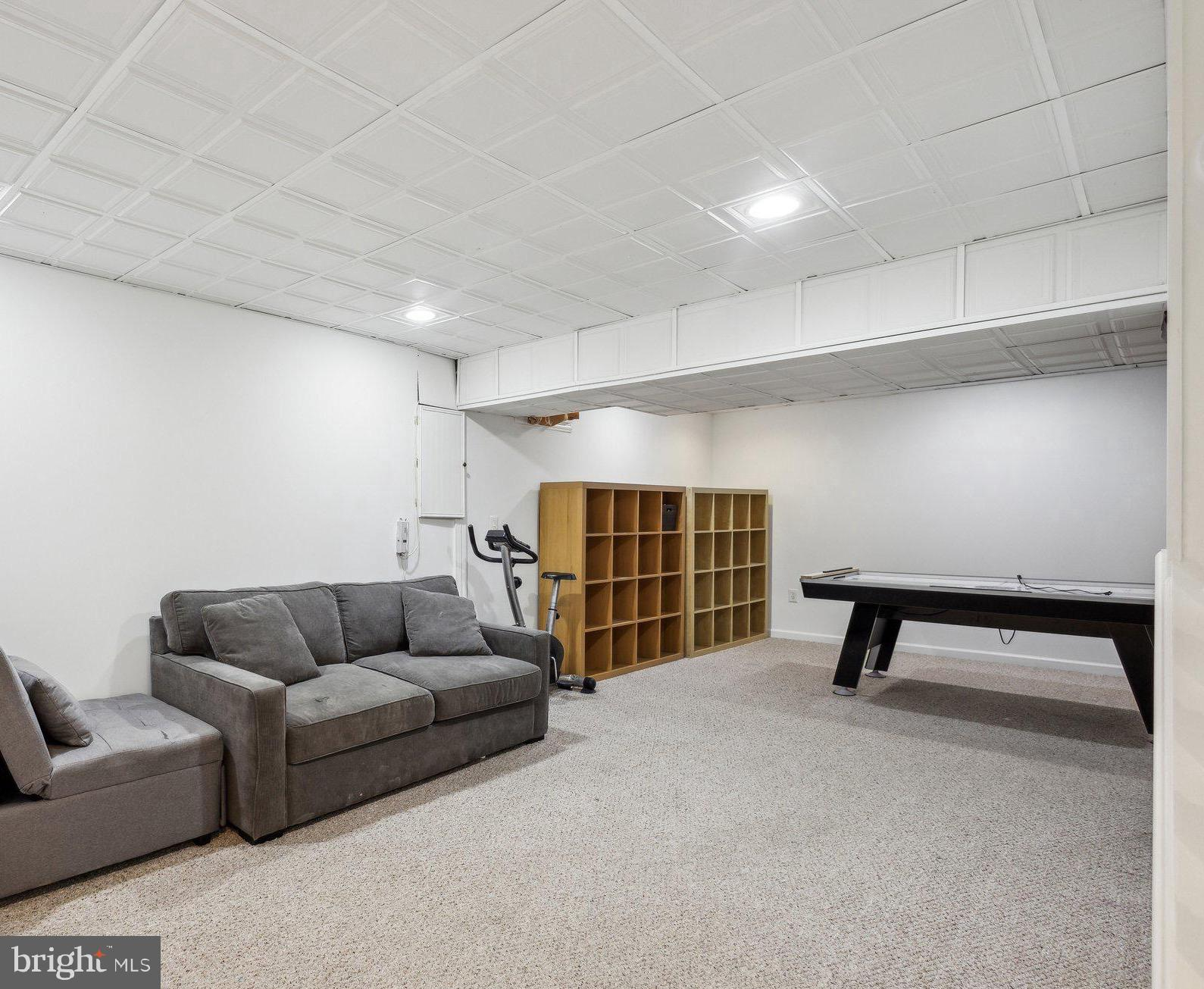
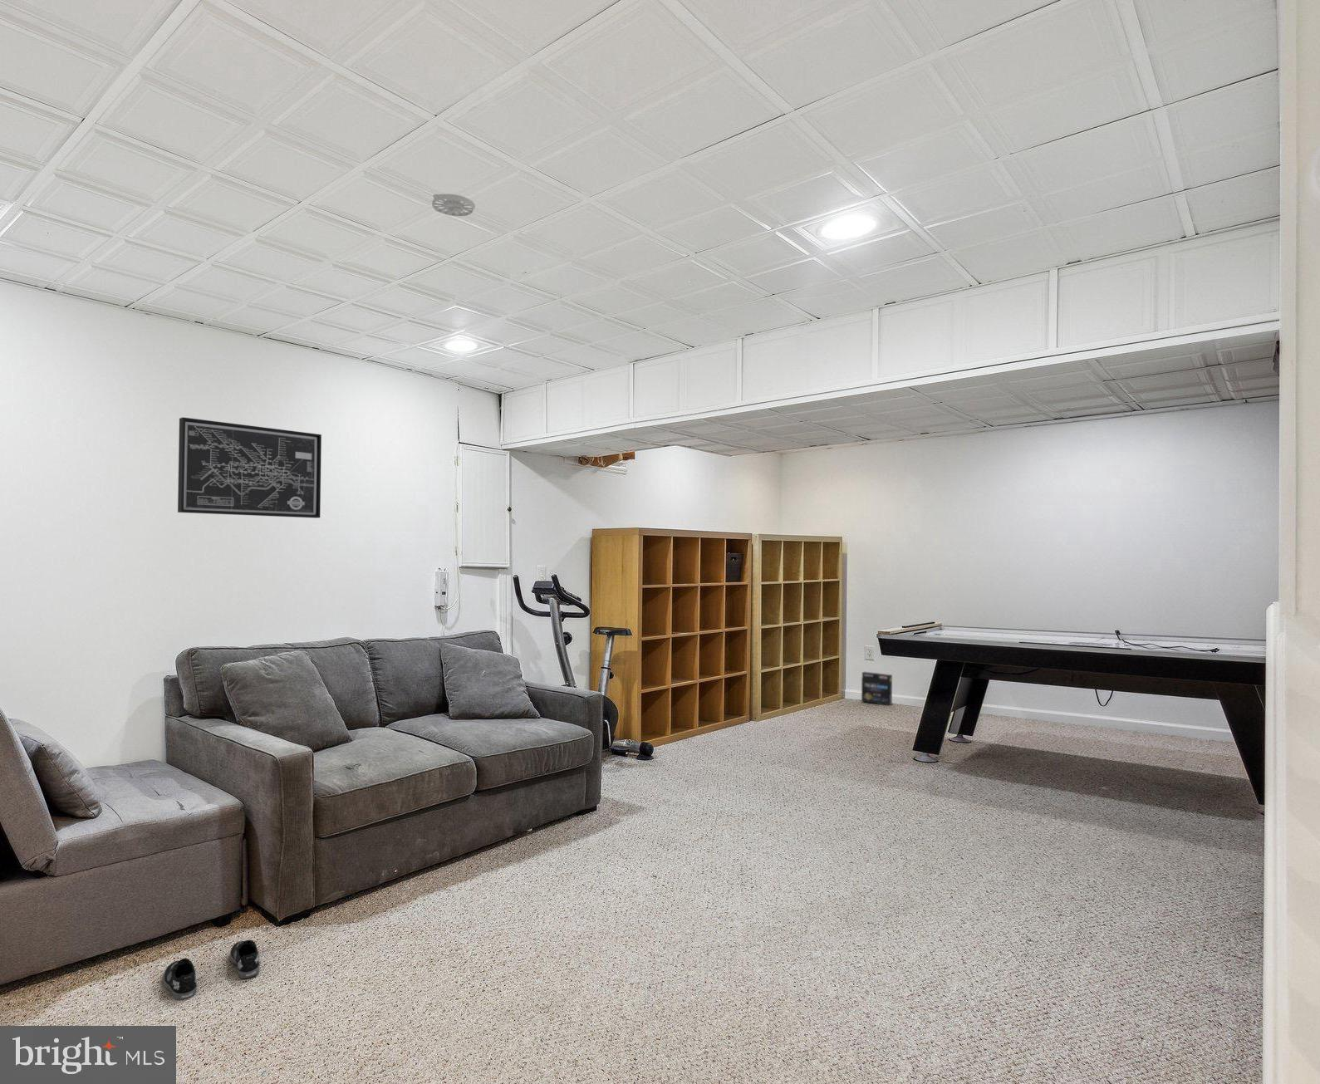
+ smoke detector [431,194,476,217]
+ wall art [177,417,322,520]
+ shoe [161,939,261,1001]
+ box [861,671,894,706]
